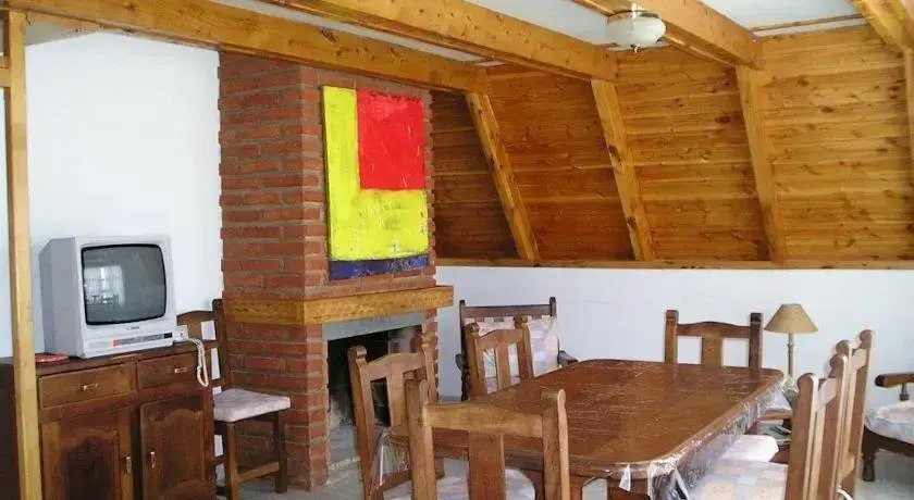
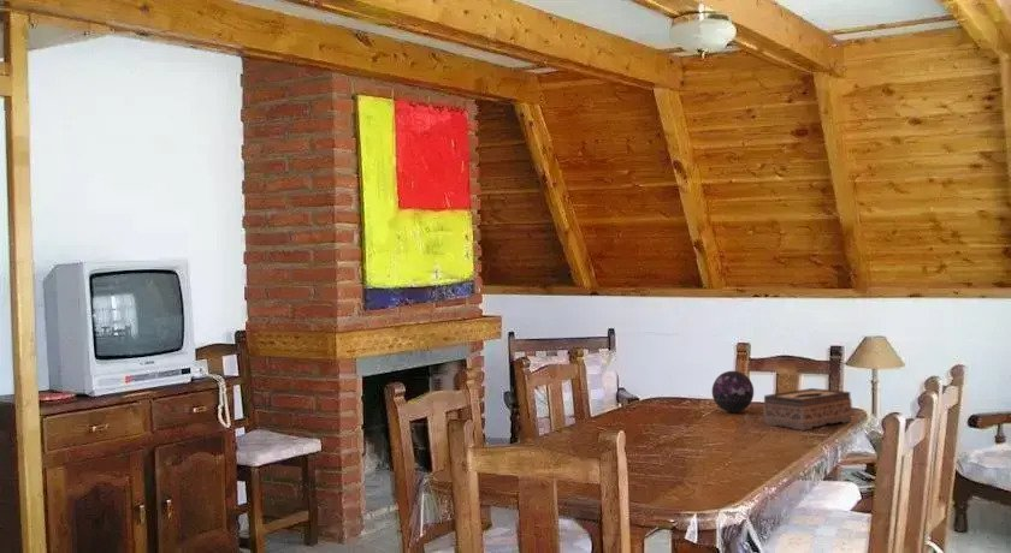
+ decorative orb [711,370,755,414]
+ tissue box [762,387,853,432]
